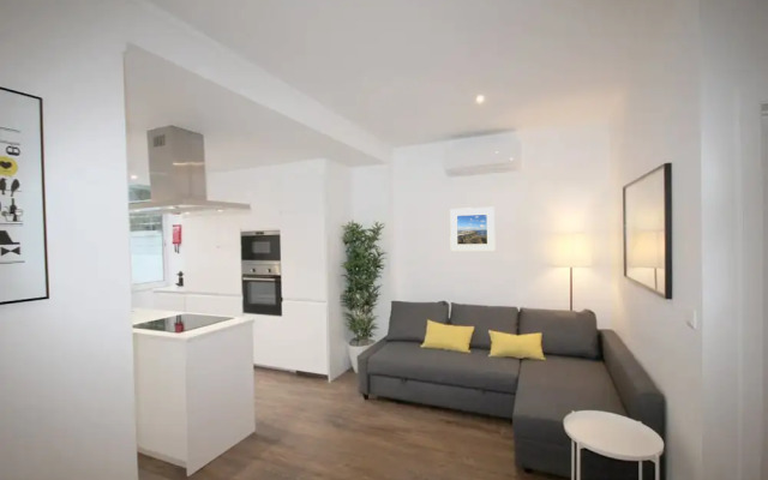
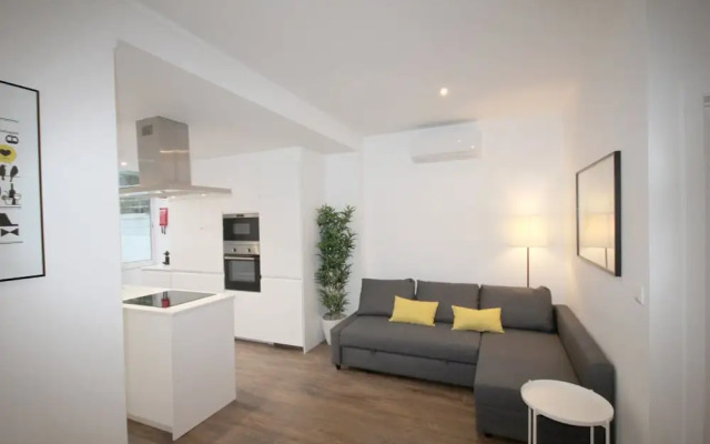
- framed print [449,206,496,252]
